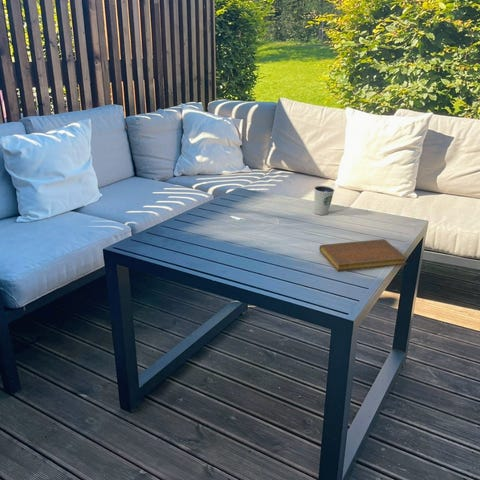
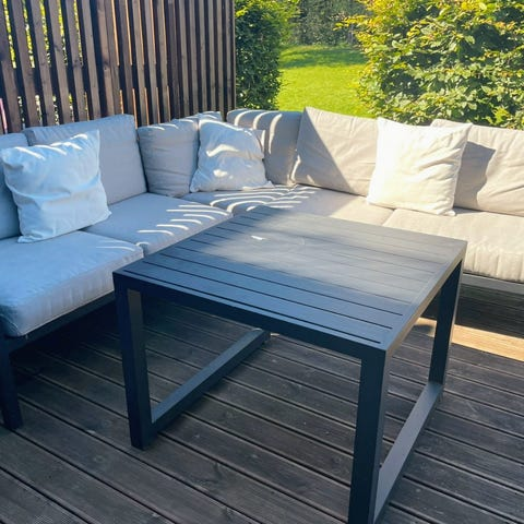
- dixie cup [313,185,335,216]
- notebook [318,238,408,272]
